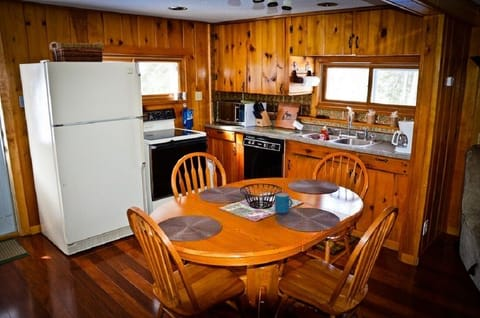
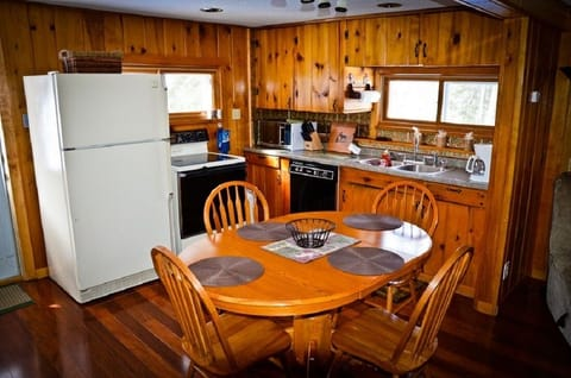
- mug [274,192,294,214]
